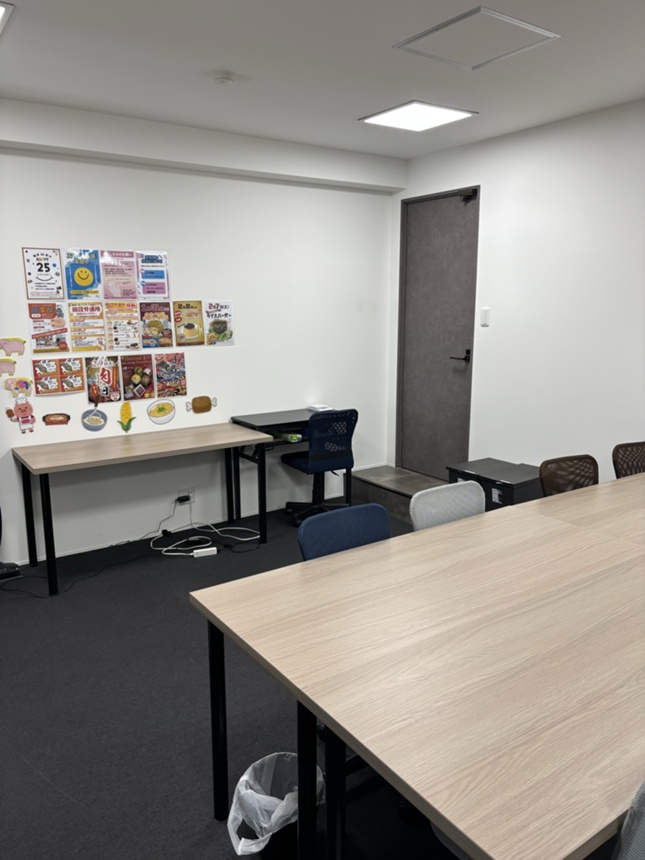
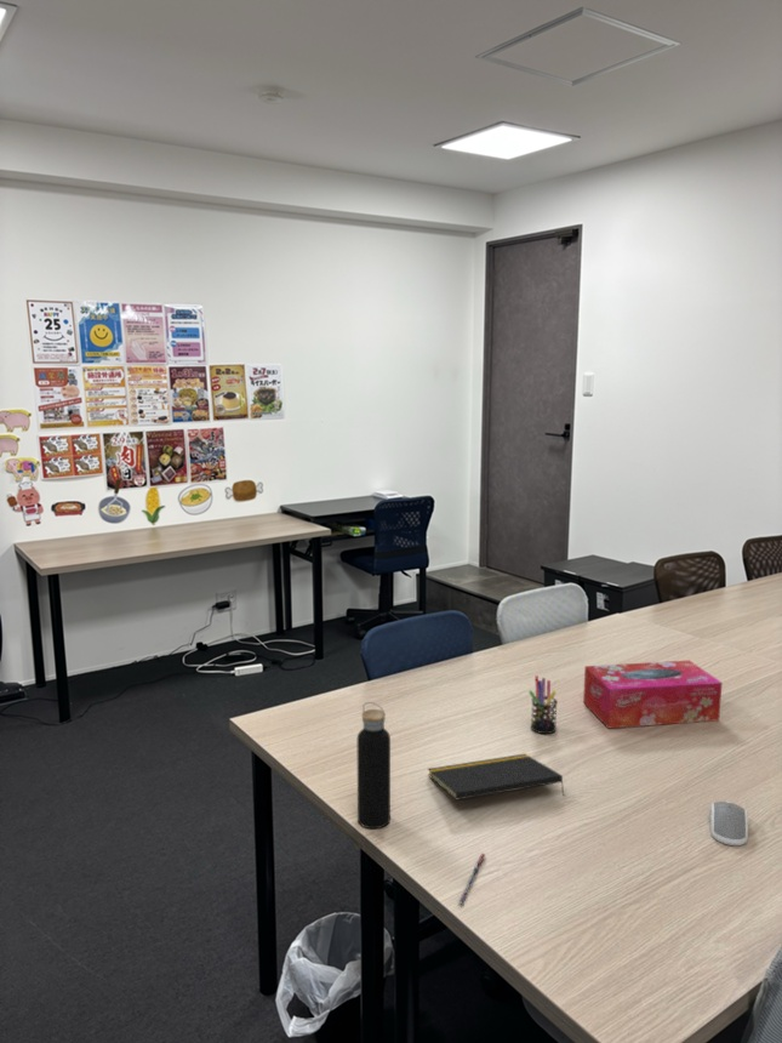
+ water bottle [356,701,392,830]
+ notepad [427,753,565,802]
+ computer mouse [709,800,749,847]
+ pen holder [527,674,559,735]
+ tissue box [582,659,724,730]
+ pen [457,853,486,906]
